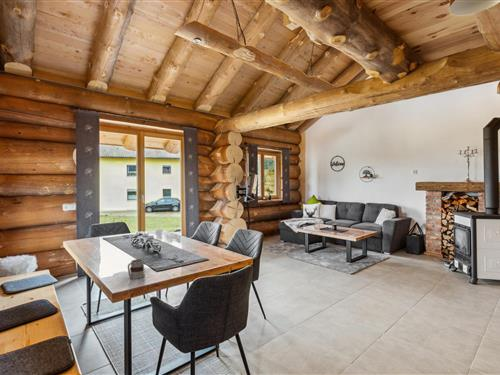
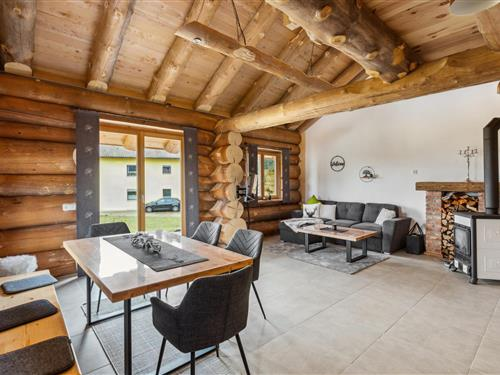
- mug [127,258,146,280]
